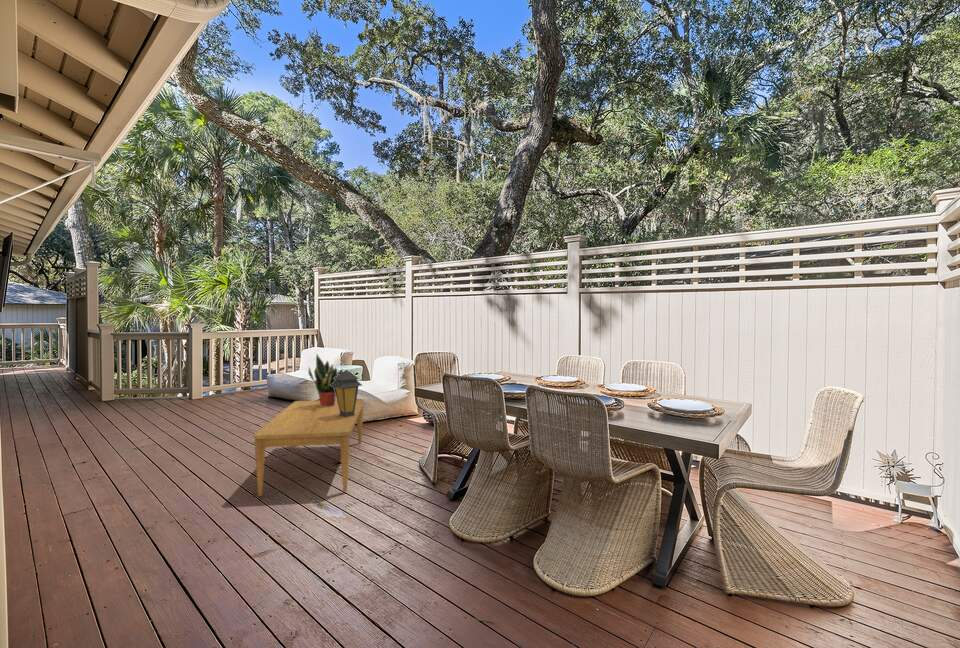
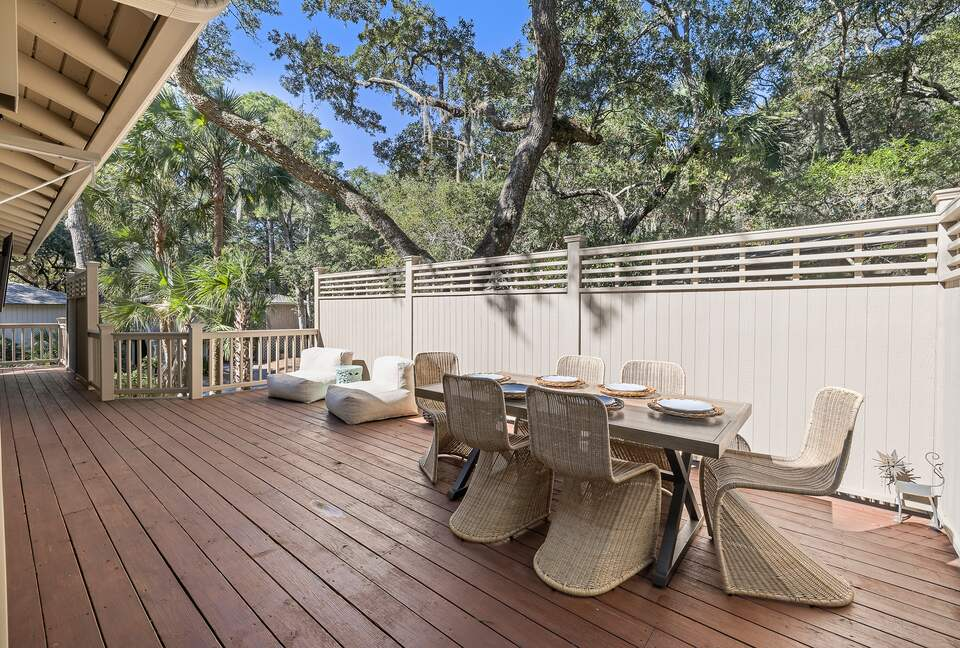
- lantern [330,369,363,417]
- potted plant [307,354,344,407]
- coffee table [253,398,365,497]
